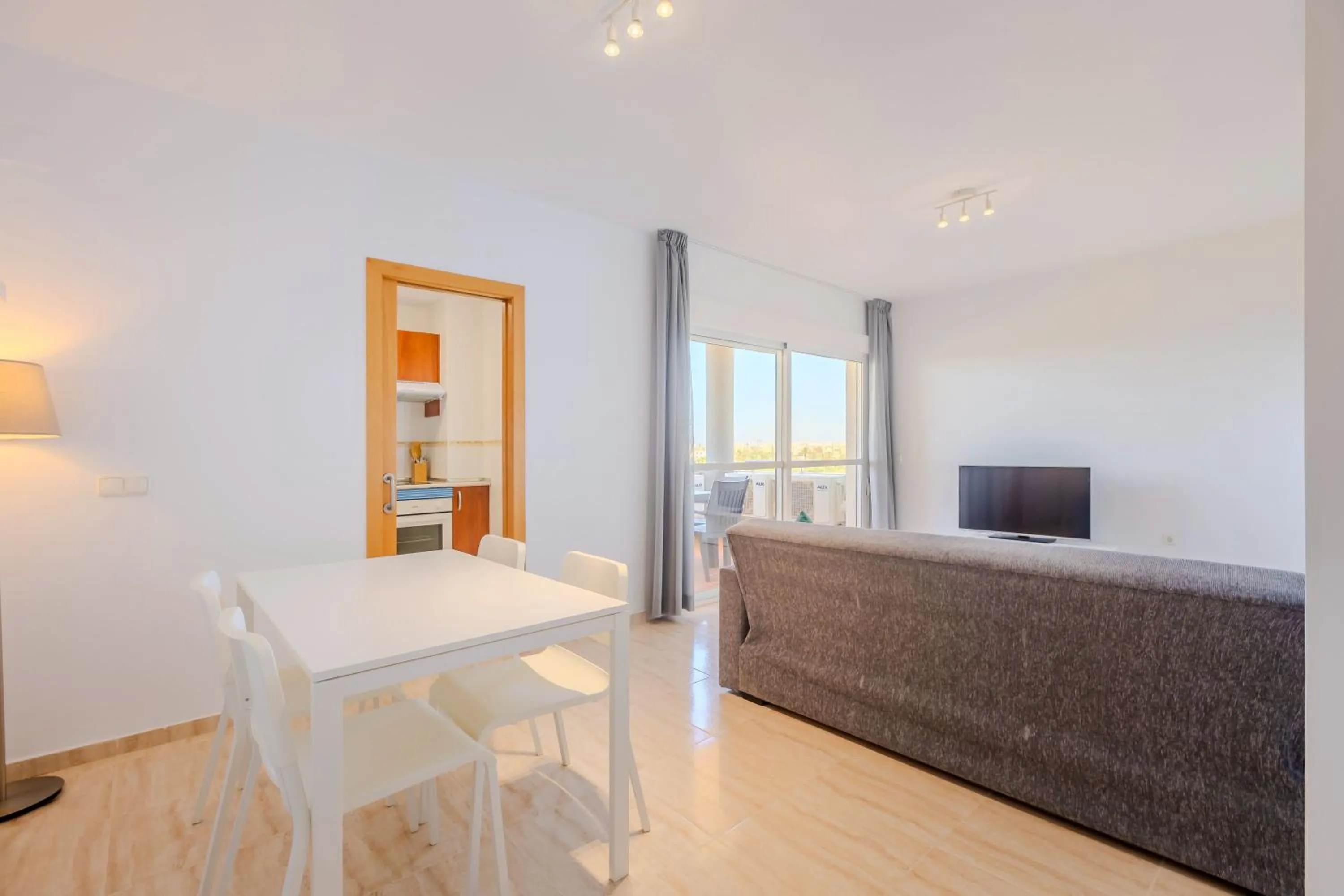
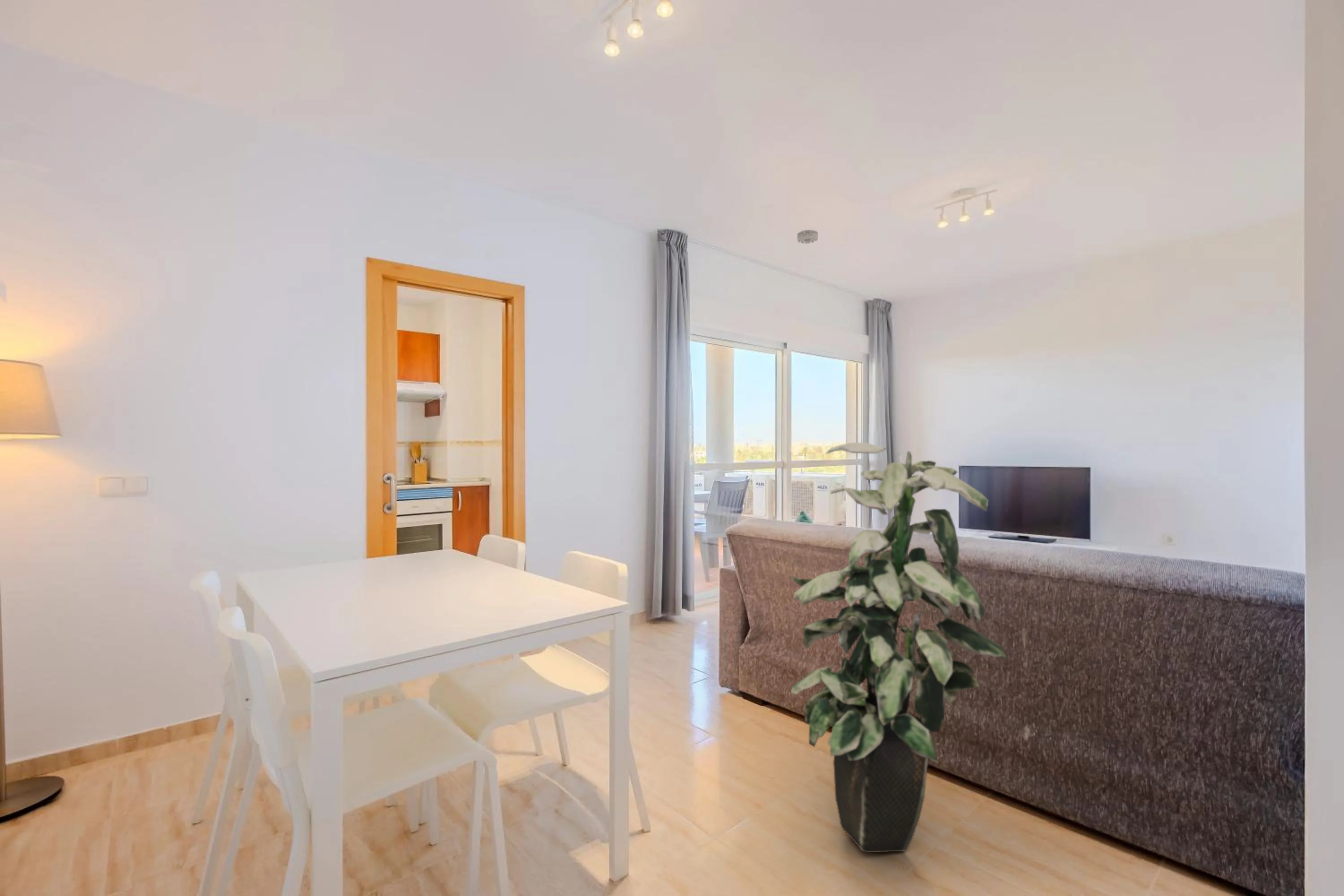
+ indoor plant [789,442,1008,853]
+ smoke detector [797,229,818,244]
